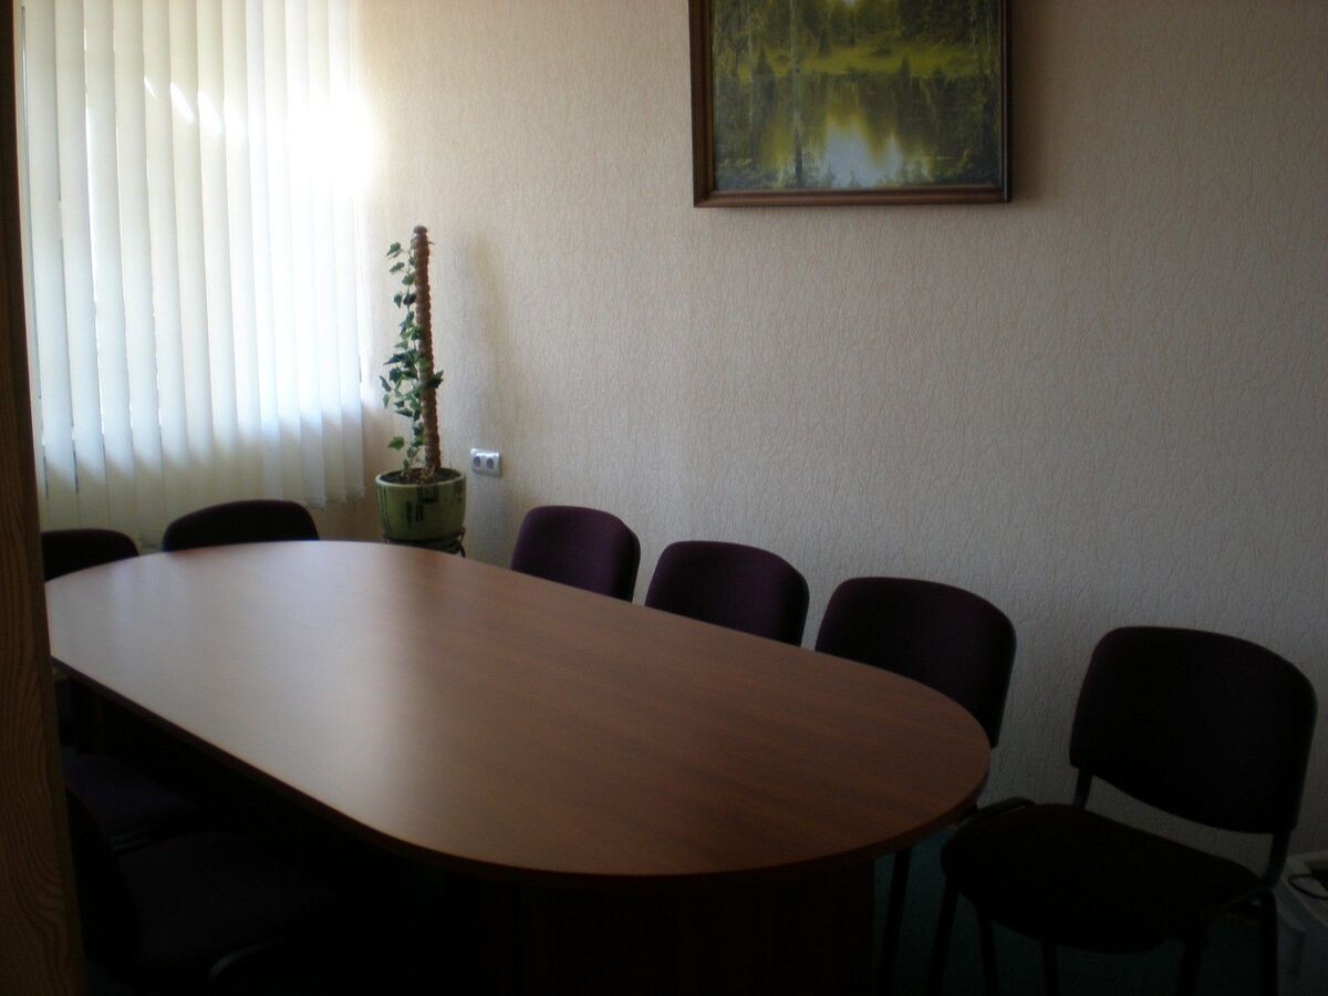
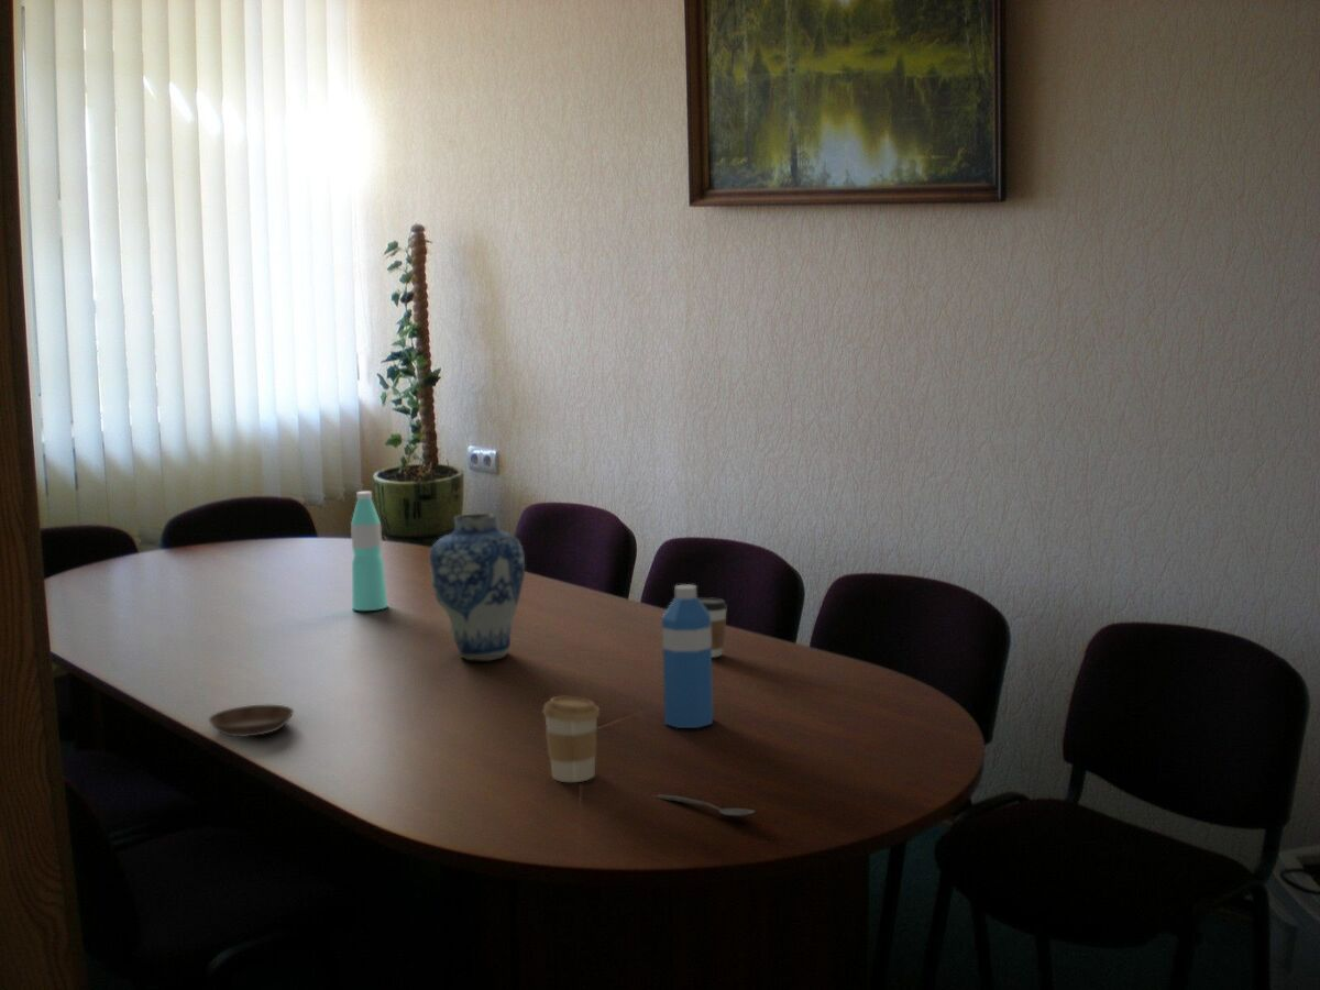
+ saucer [207,704,295,738]
+ vase [428,513,526,661]
+ spoon [654,793,757,817]
+ water bottle [350,491,388,612]
+ coffee cup [697,596,728,659]
+ water bottle [661,584,714,729]
+ coffee cup [542,695,601,783]
